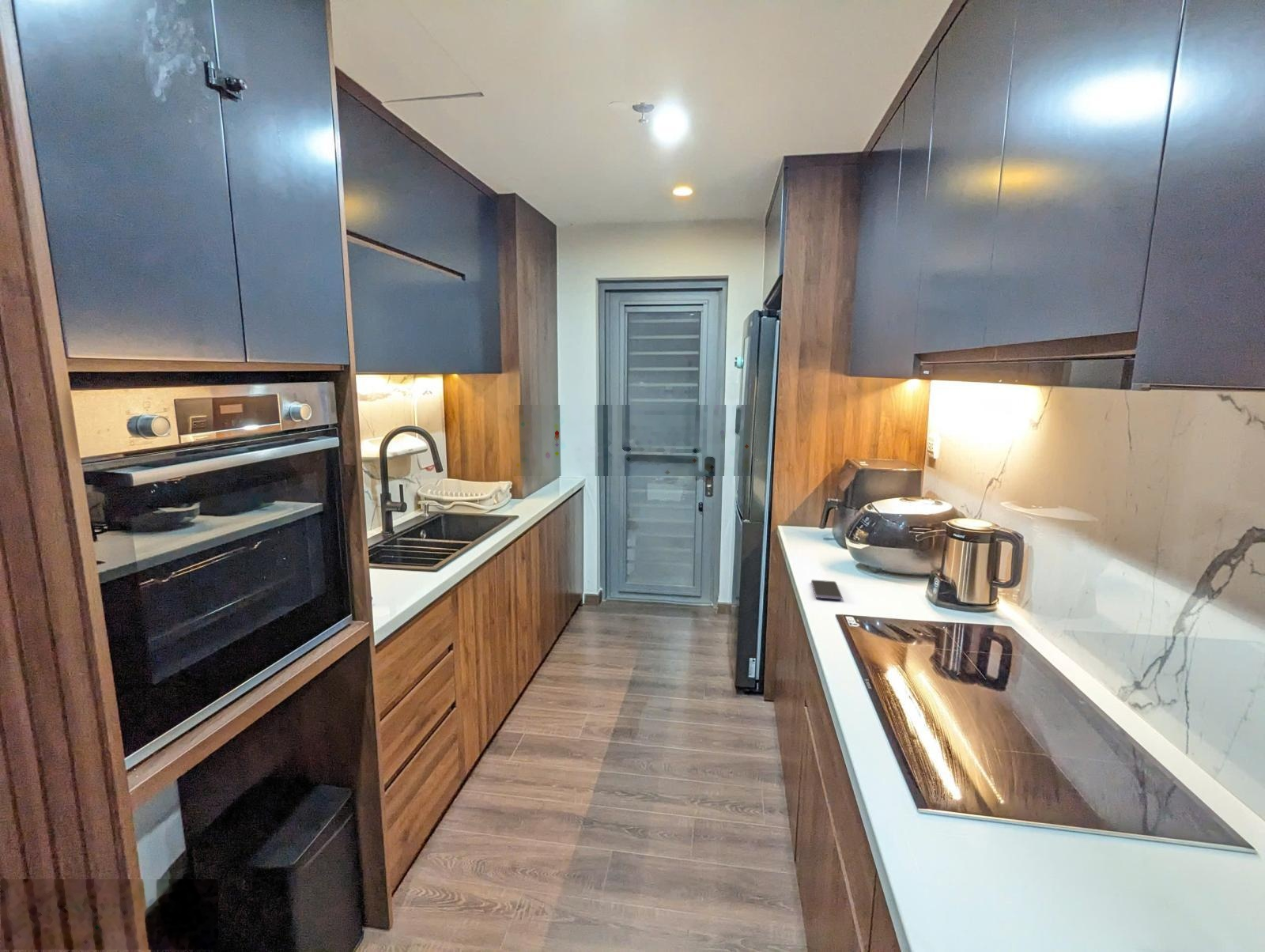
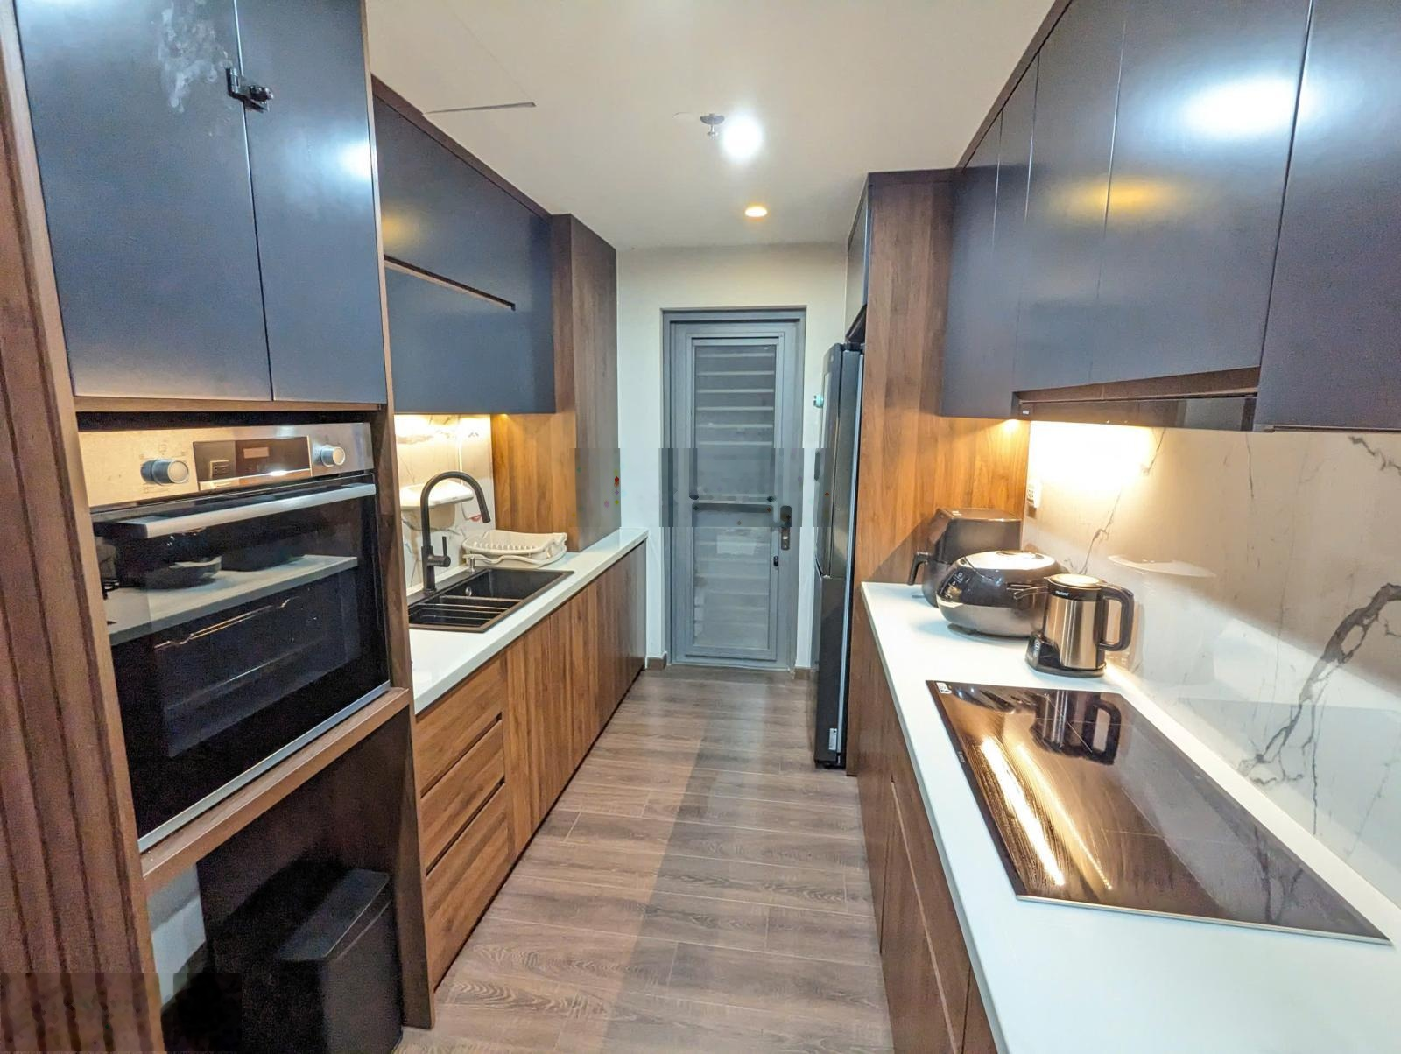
- smartphone [810,579,843,600]
